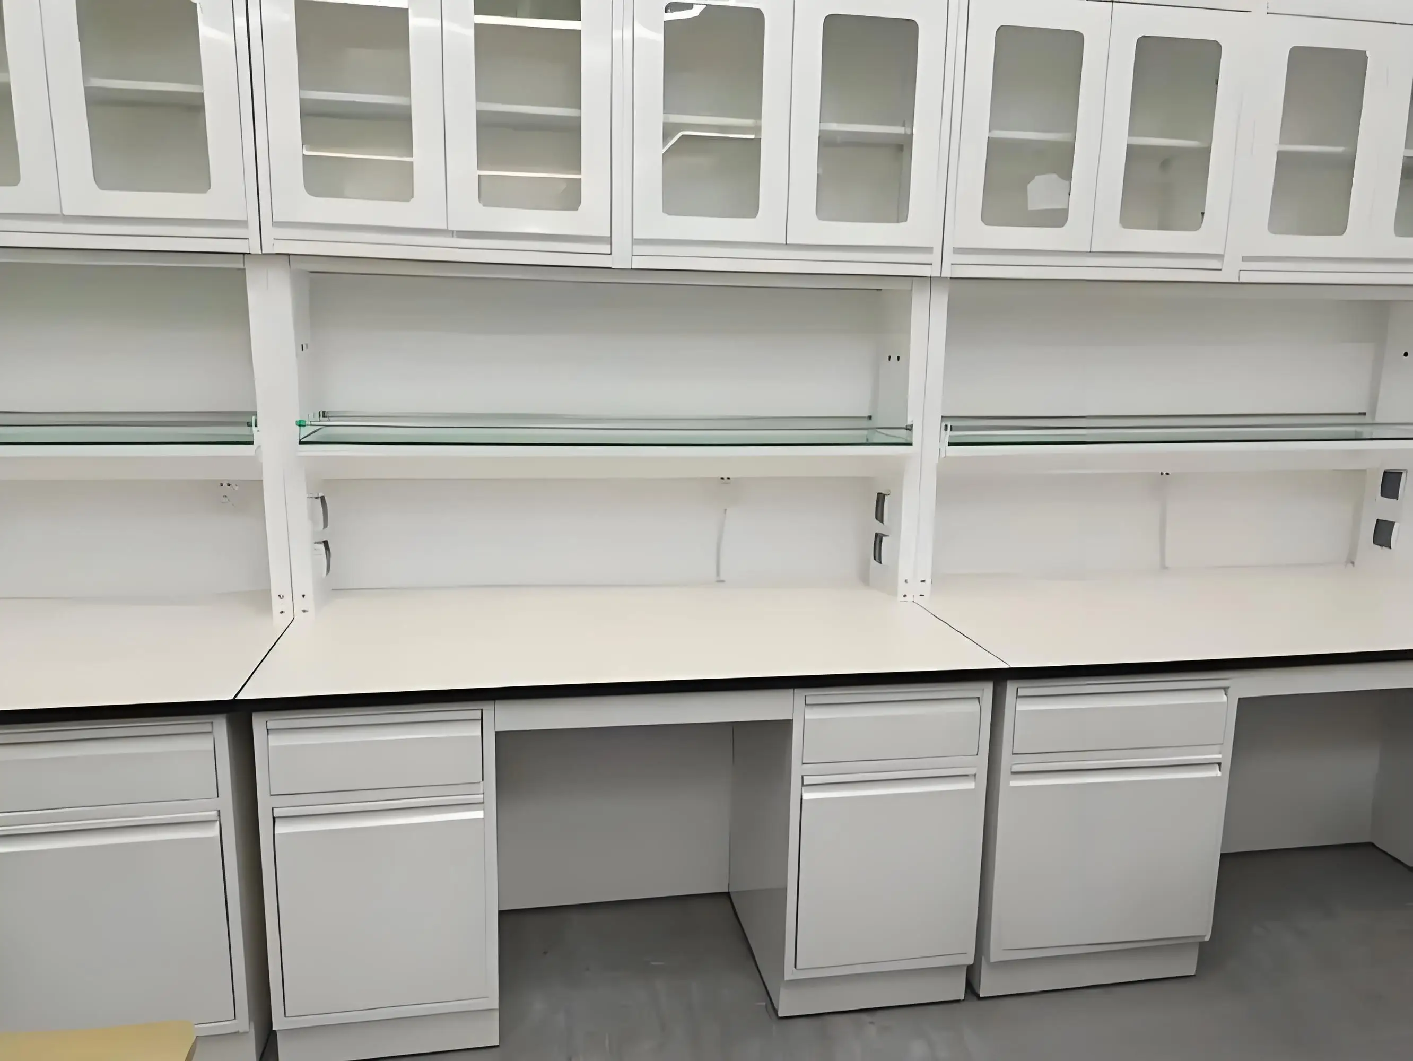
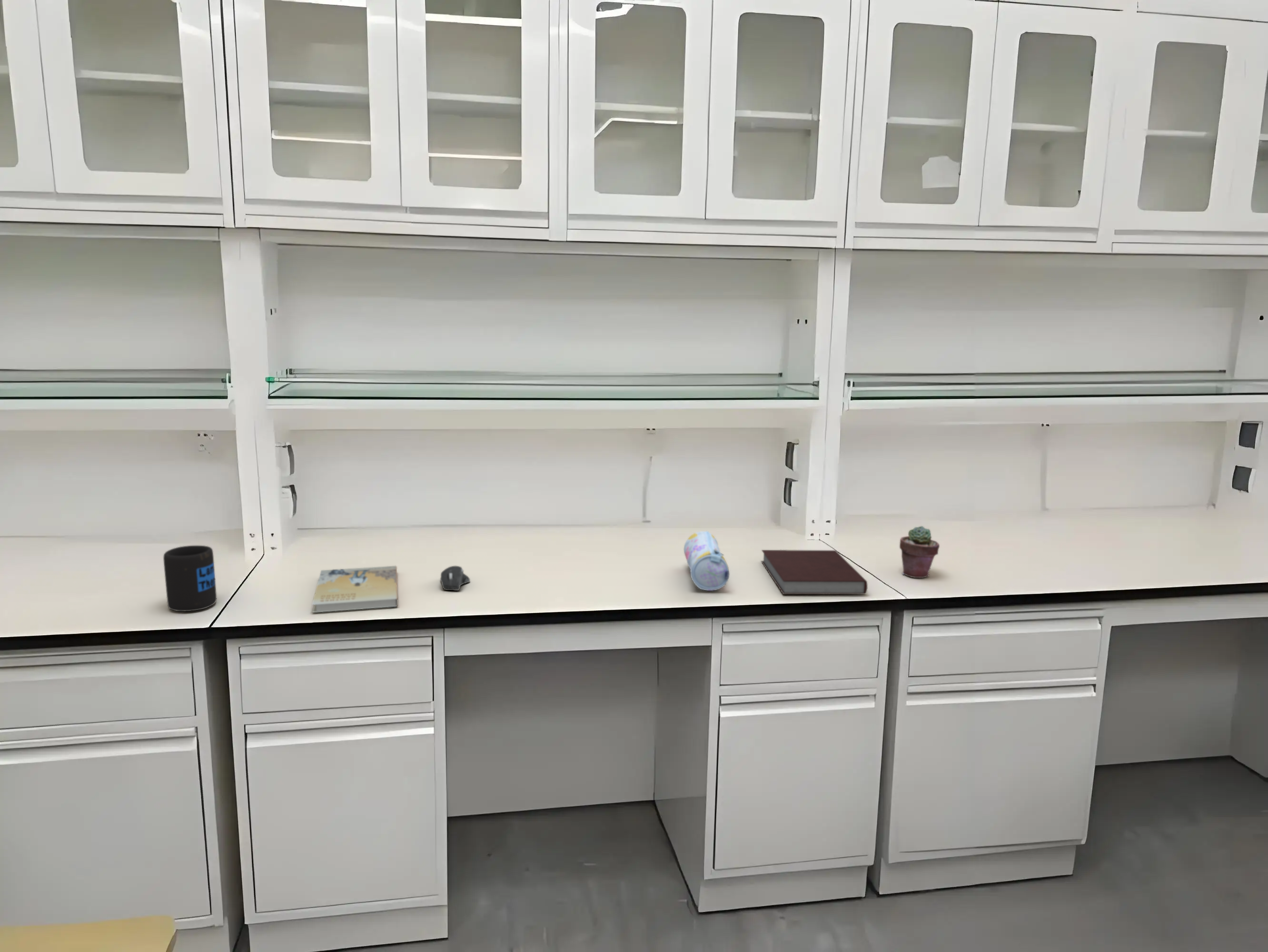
+ potted succulent [899,526,940,578]
+ book [311,565,398,613]
+ mug [163,545,217,612]
+ notebook [761,549,868,595]
+ computer mouse [440,565,471,591]
+ pencil case [684,531,730,591]
